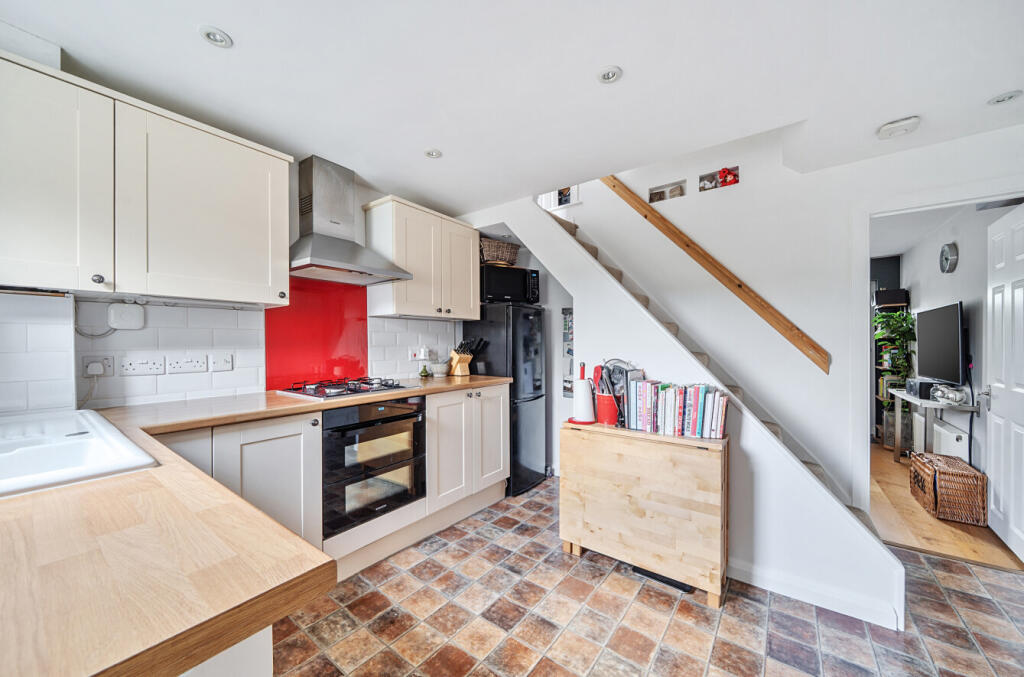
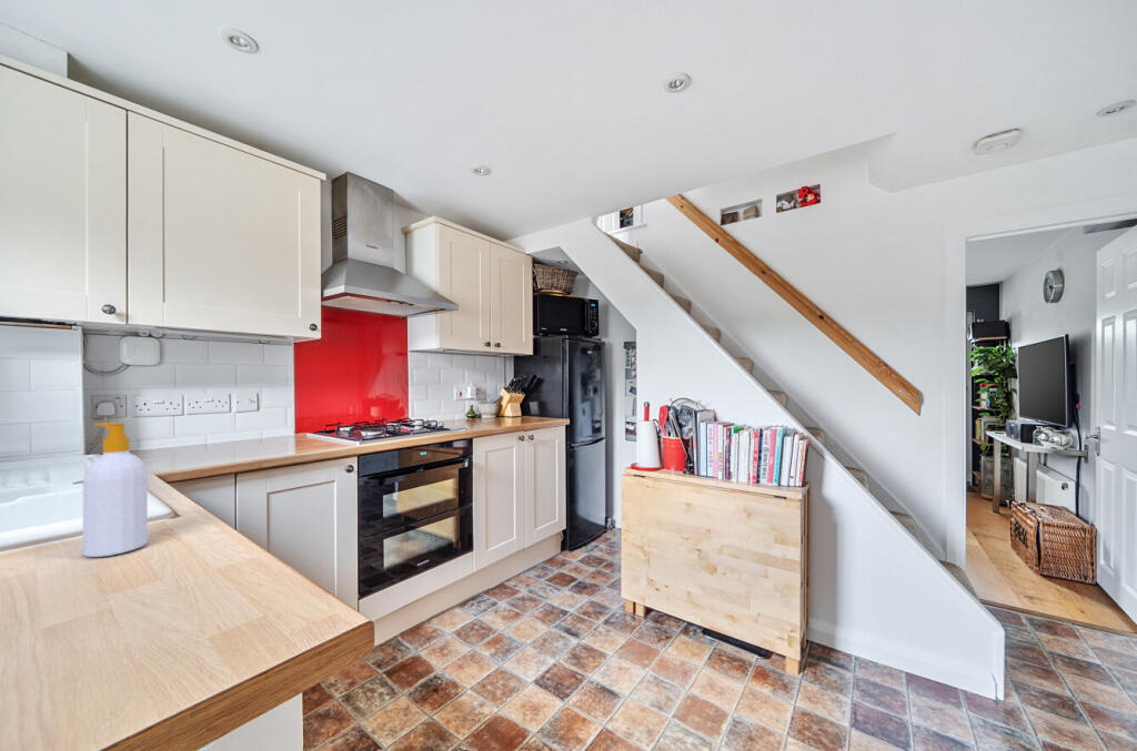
+ soap bottle [82,422,149,558]
